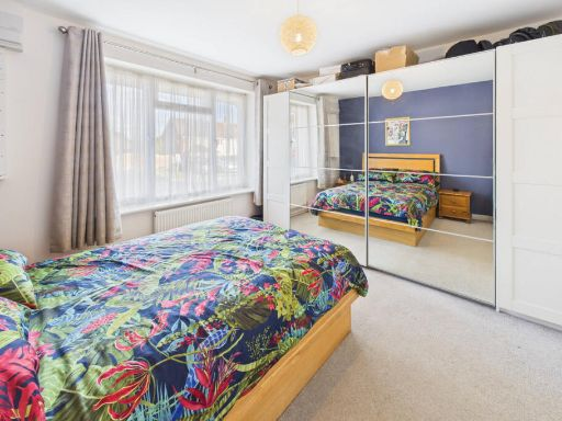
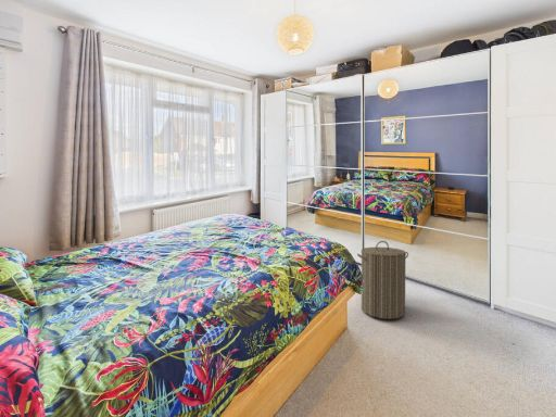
+ laundry hamper [356,240,409,320]
